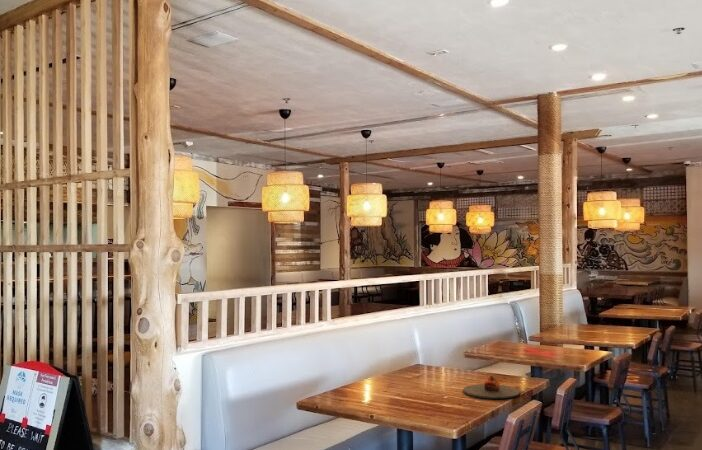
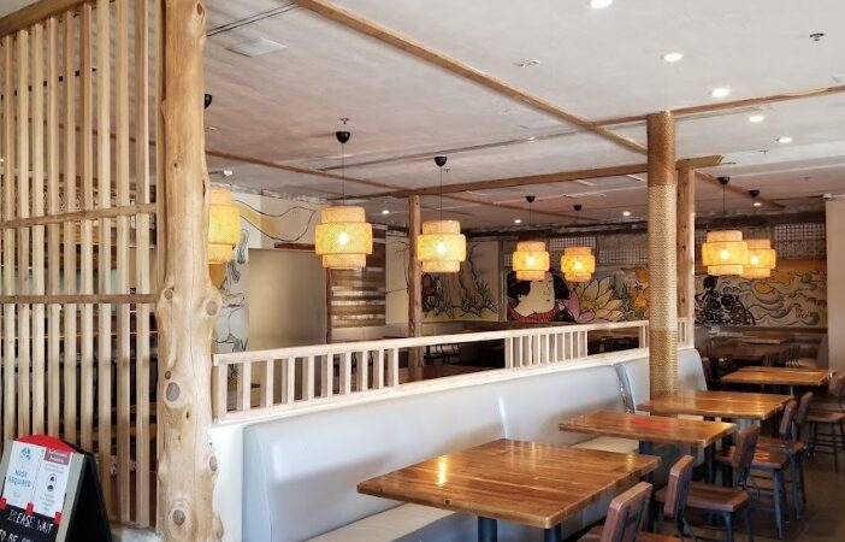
- plate [462,375,521,400]
